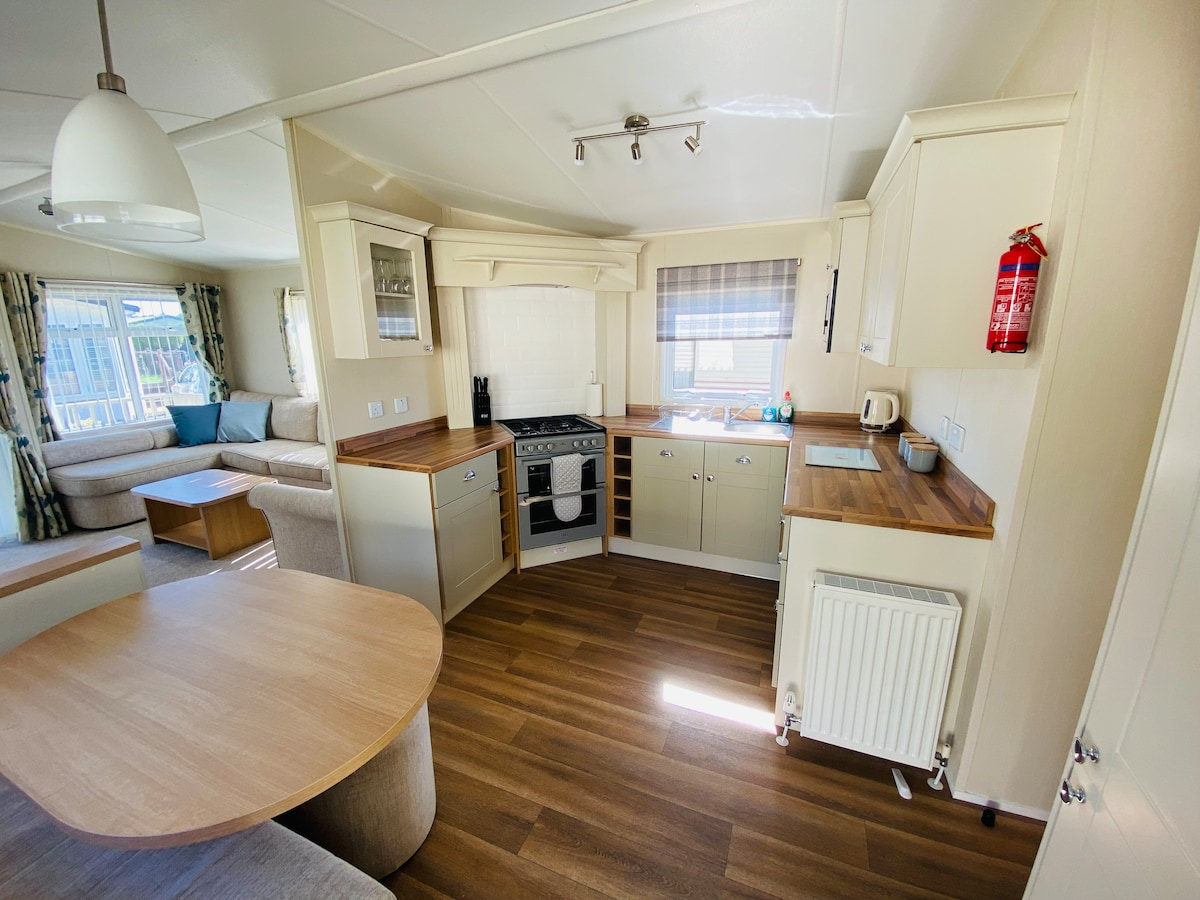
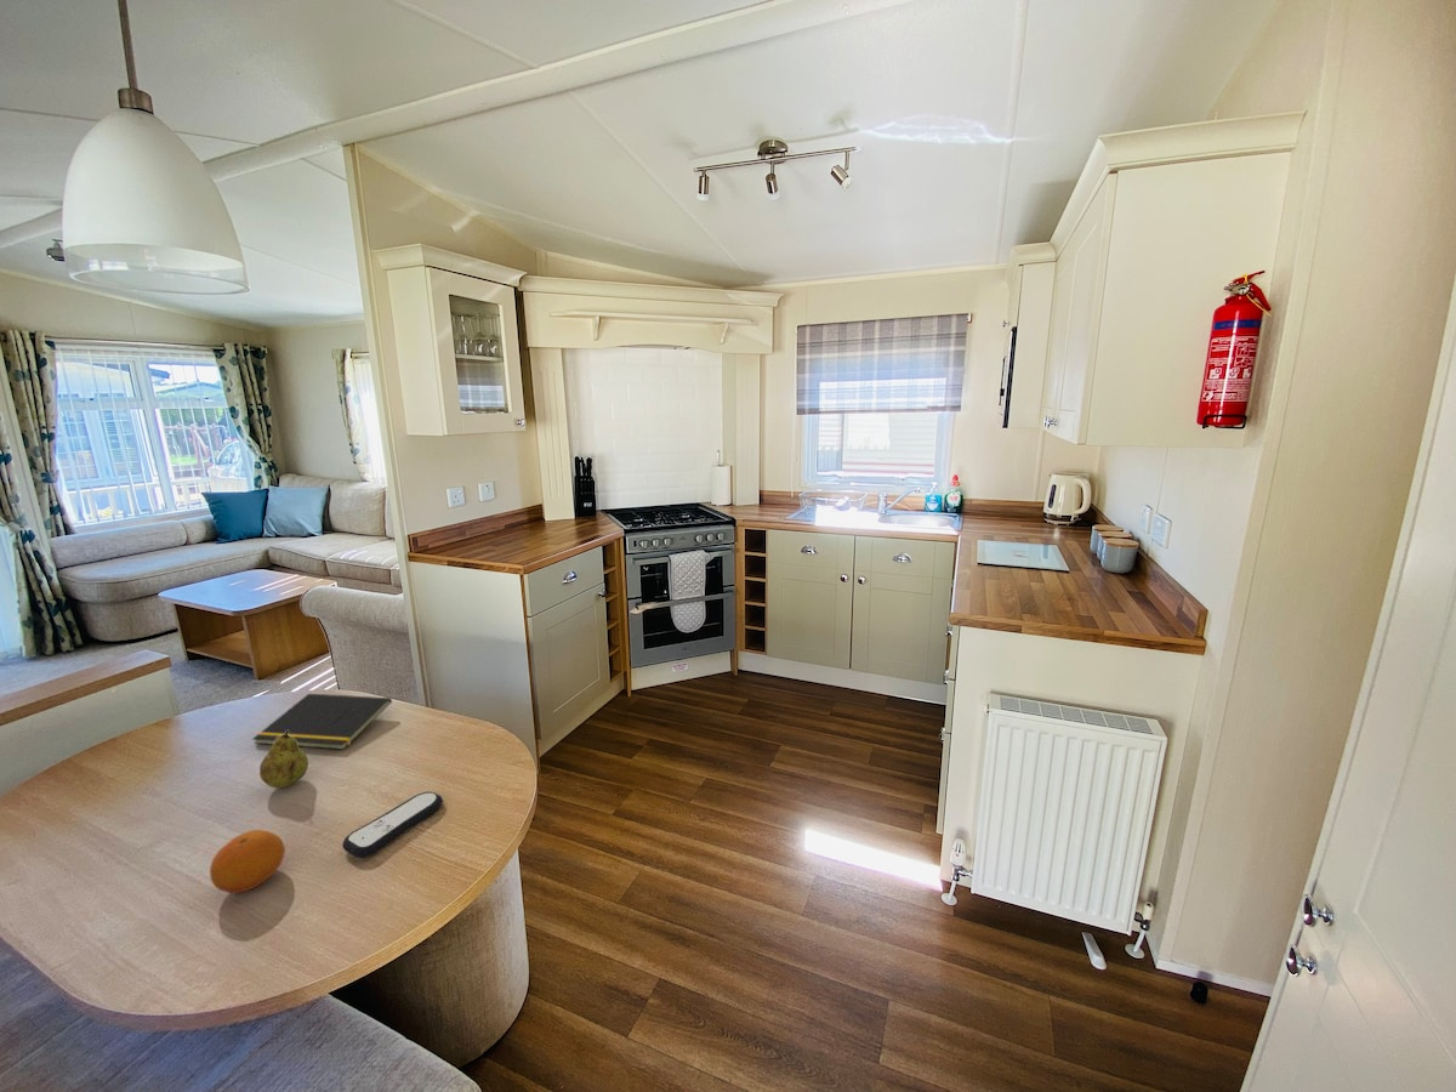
+ remote control [341,791,444,859]
+ fruit [258,730,309,789]
+ fruit [209,829,286,894]
+ notepad [251,693,393,751]
